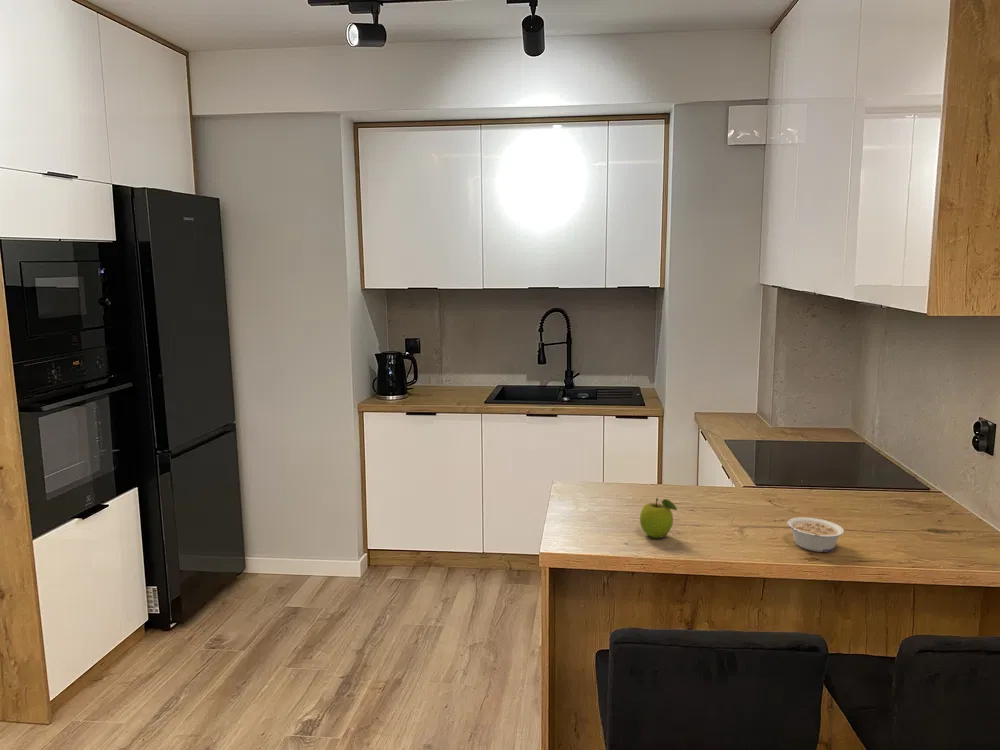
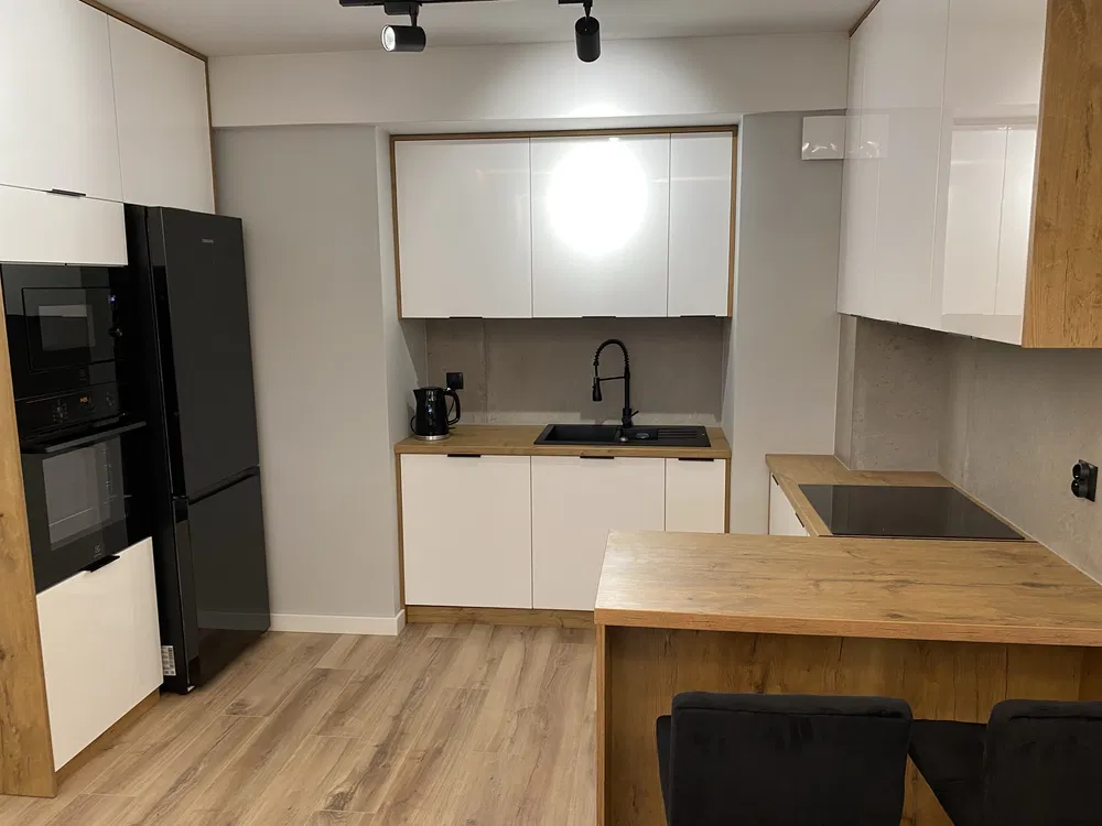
- fruit [639,497,678,539]
- legume [786,516,845,553]
